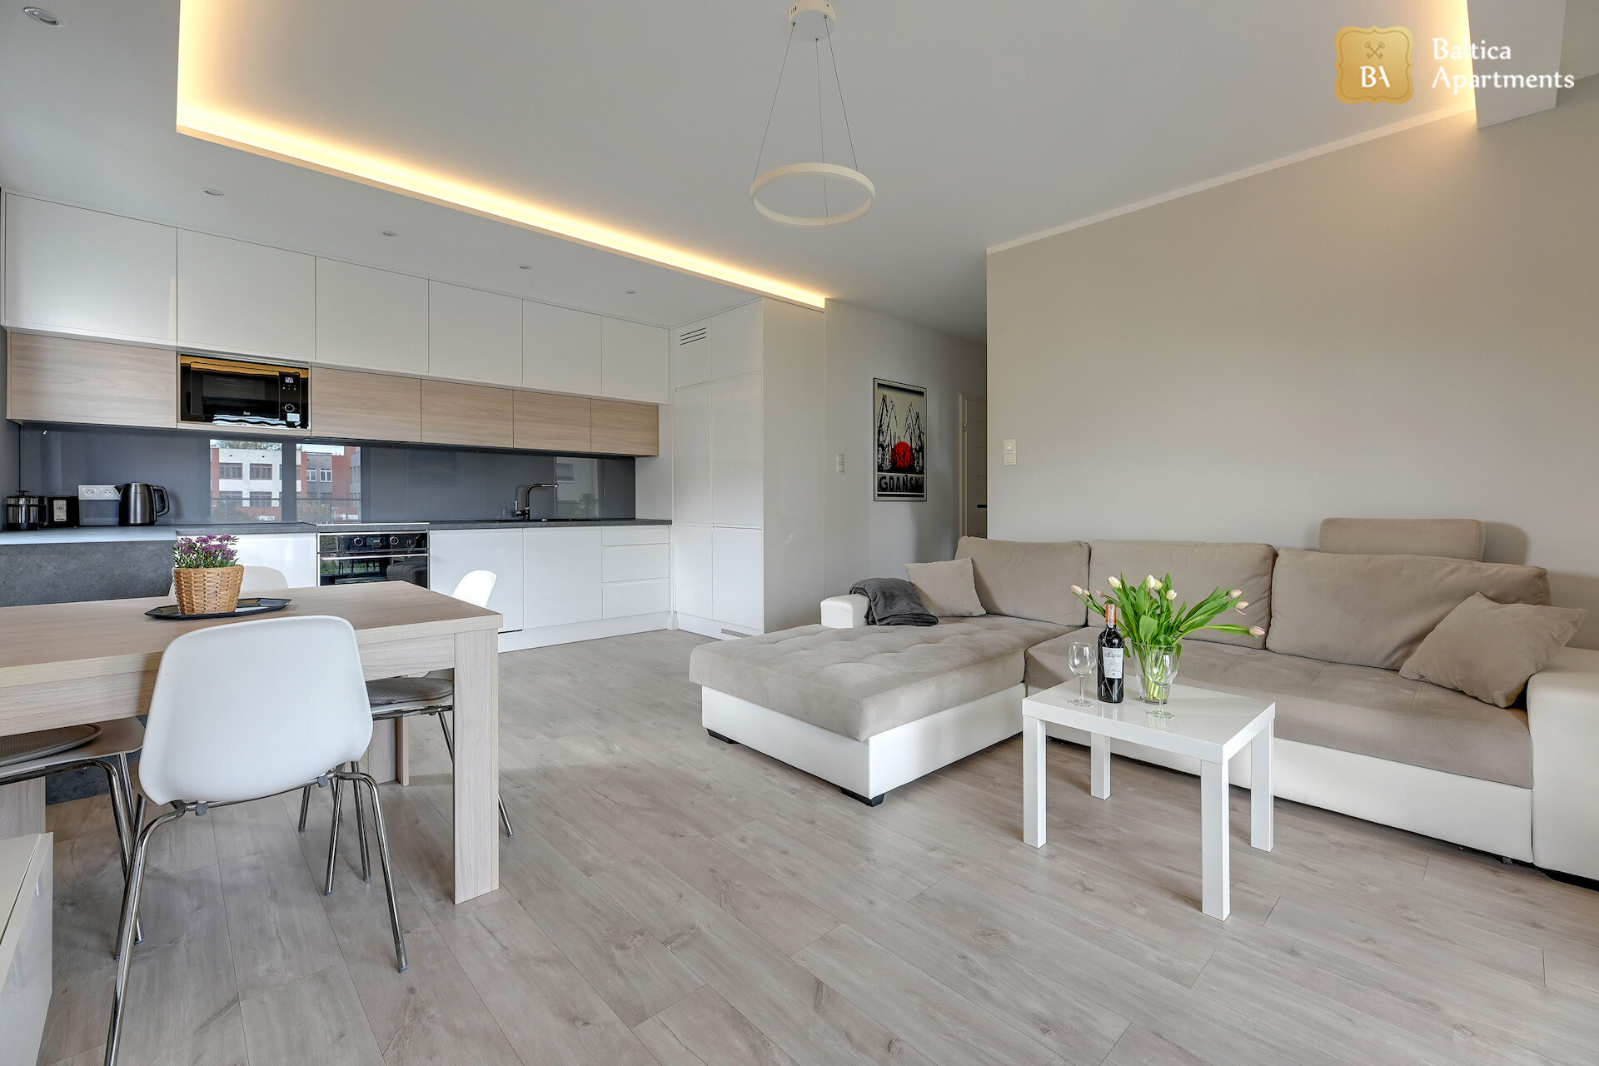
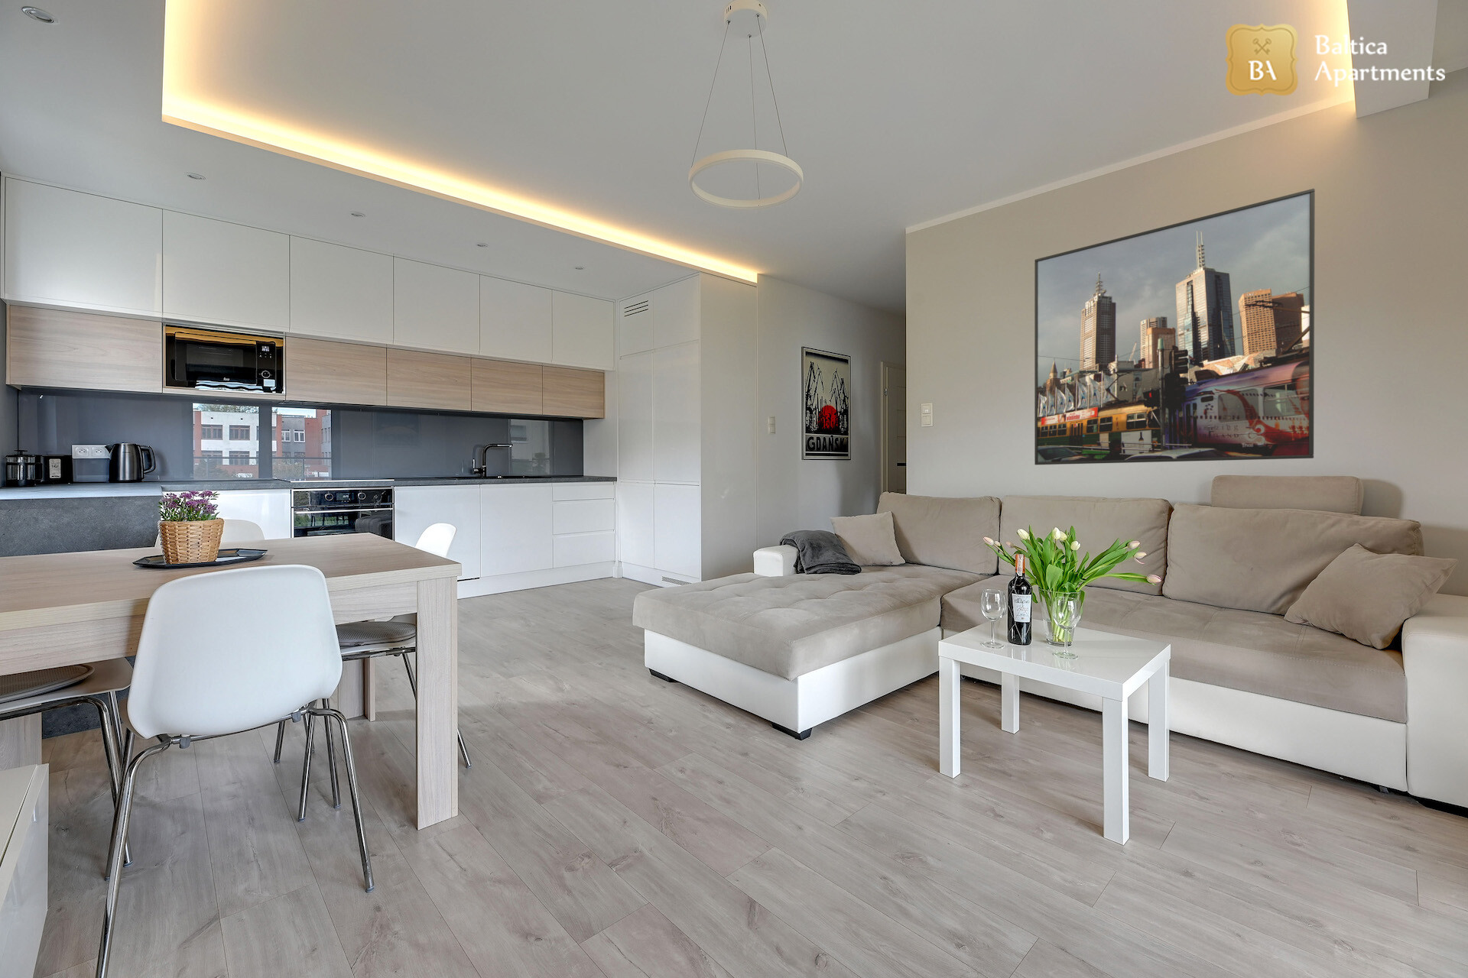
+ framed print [1033,188,1316,465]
